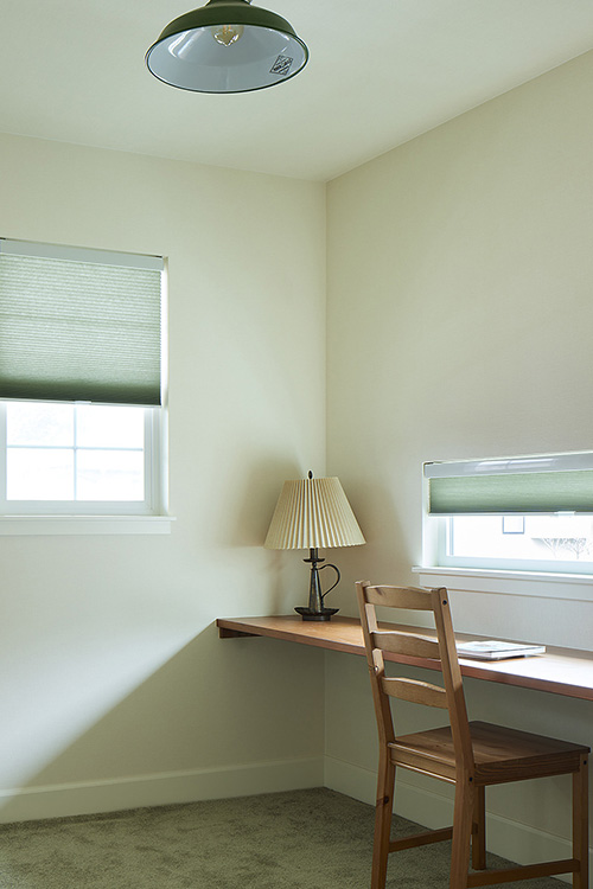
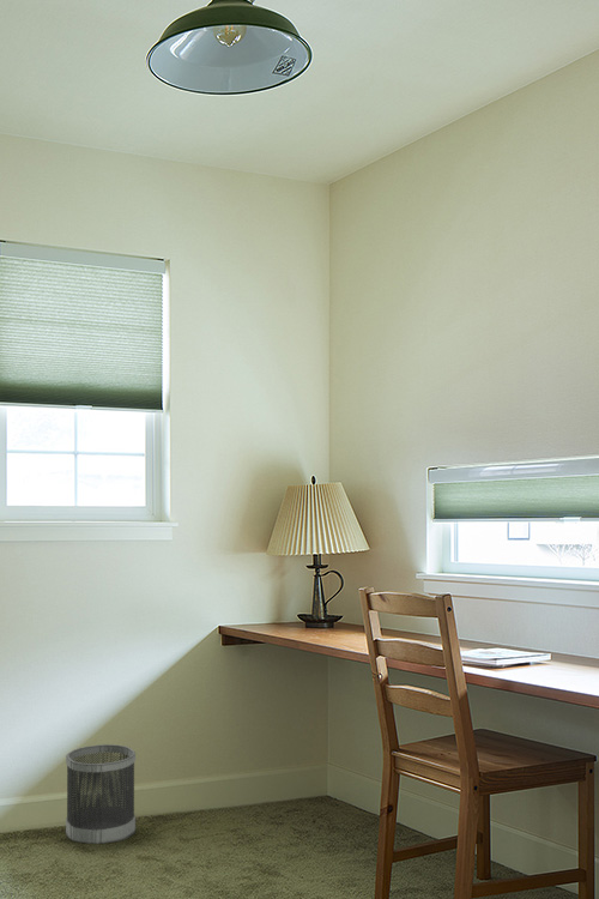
+ wastebasket [65,743,137,845]
